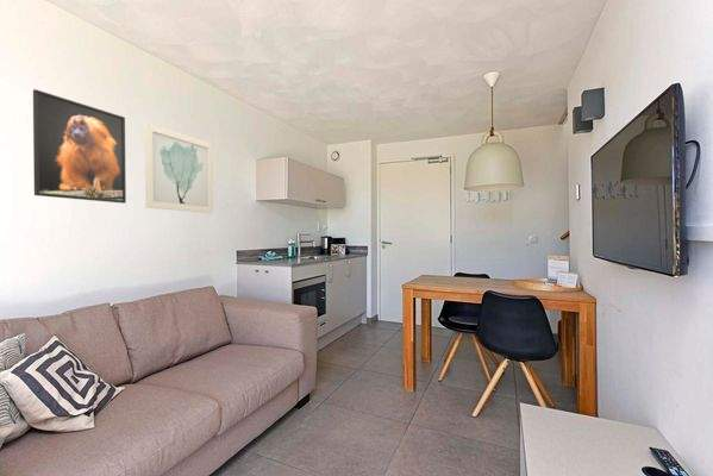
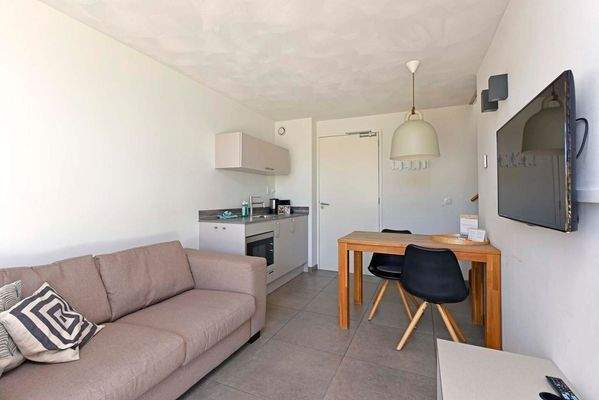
- wall art [144,123,214,214]
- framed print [32,88,127,205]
